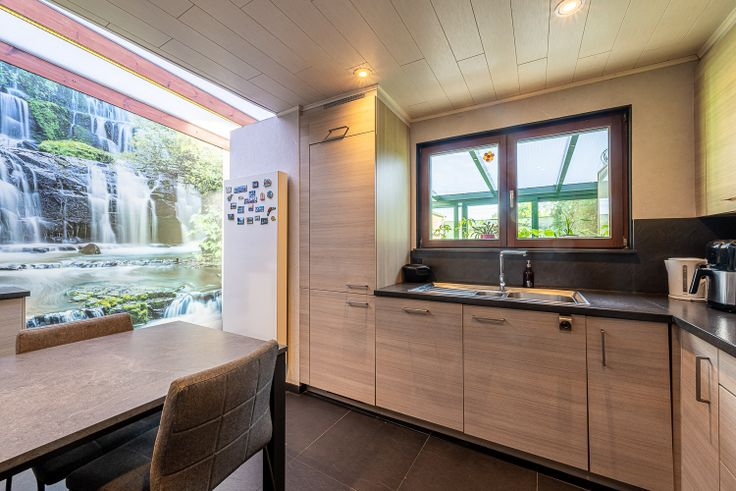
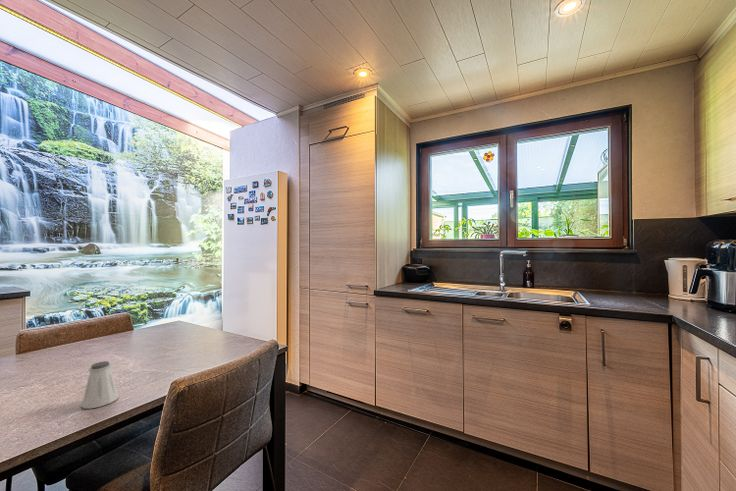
+ saltshaker [80,360,119,410]
